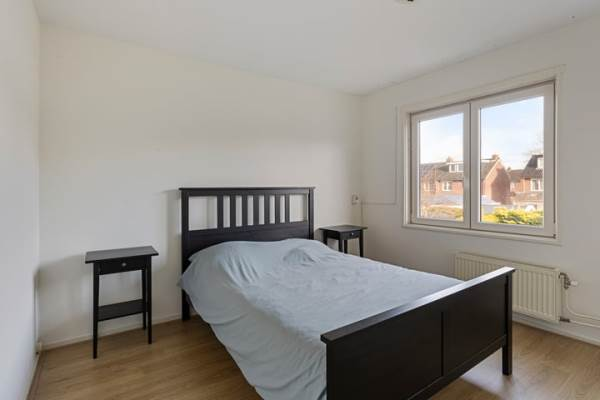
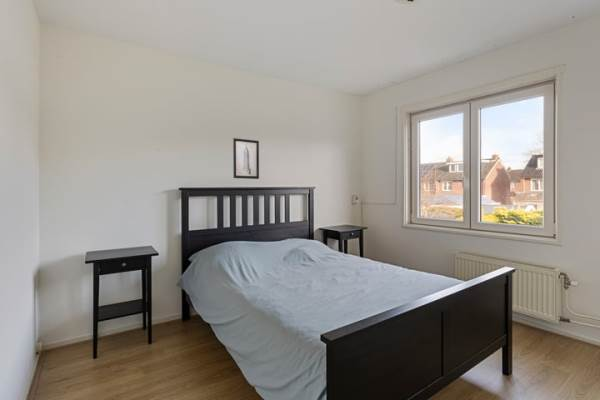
+ wall art [232,137,260,180]
